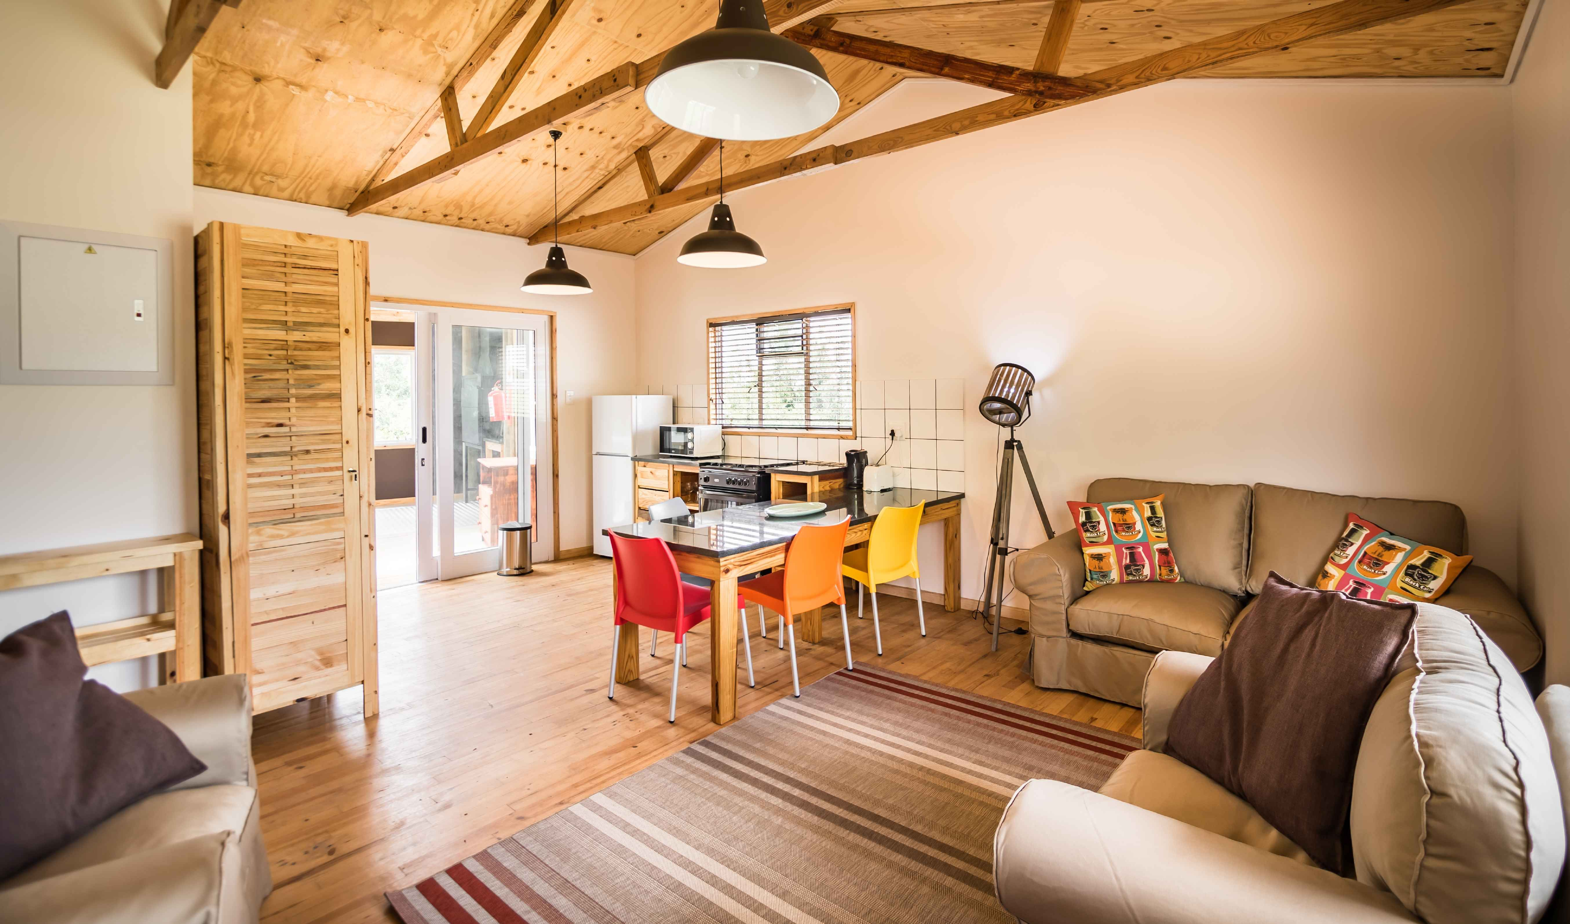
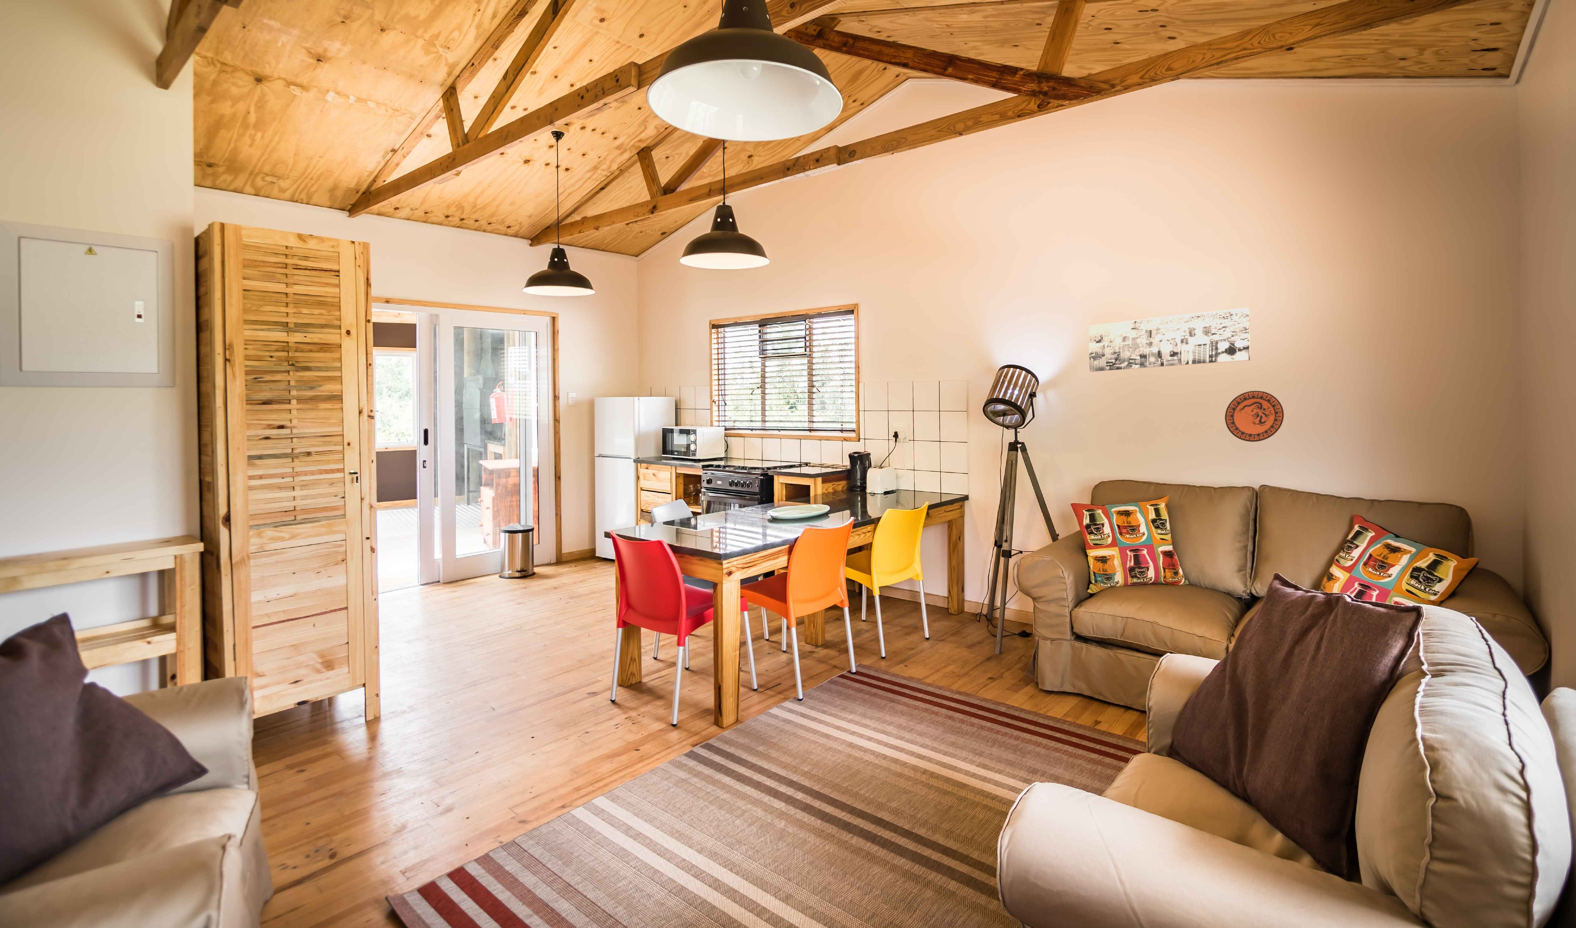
+ decorative plate [1225,390,1284,442]
+ wall art [1089,307,1250,372]
